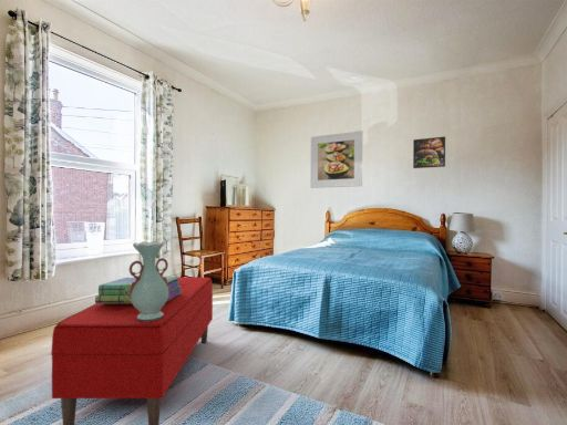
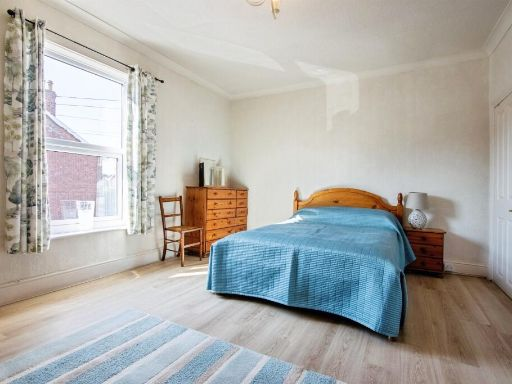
- stack of books [94,276,182,303]
- bench [50,276,214,425]
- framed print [310,129,363,189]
- decorative vase [128,240,169,322]
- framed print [412,135,446,169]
